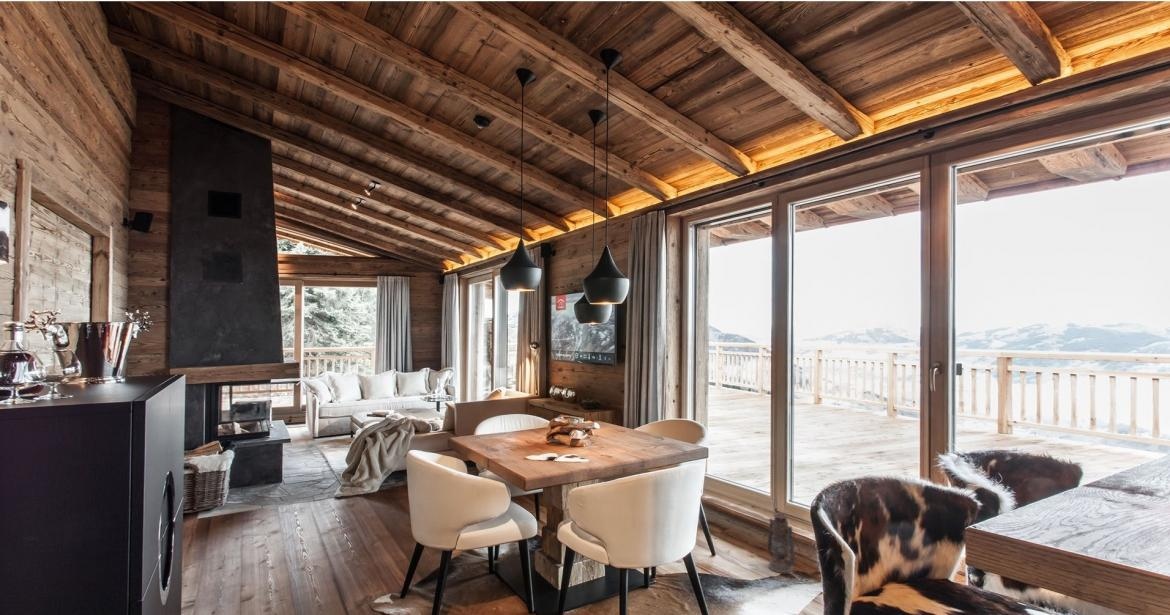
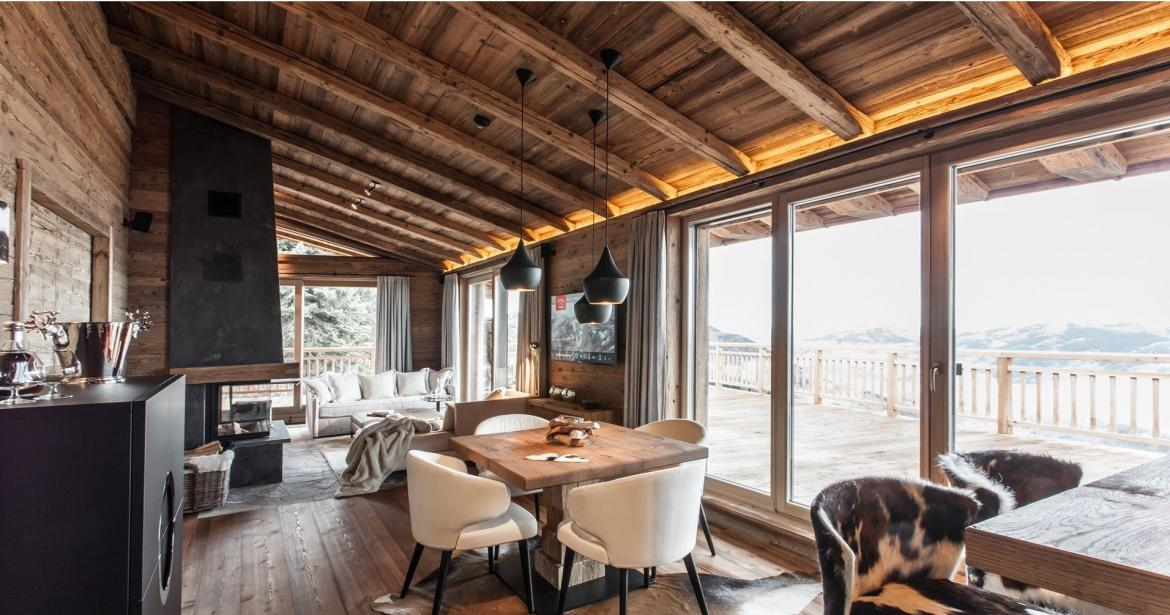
- lantern [766,512,801,575]
